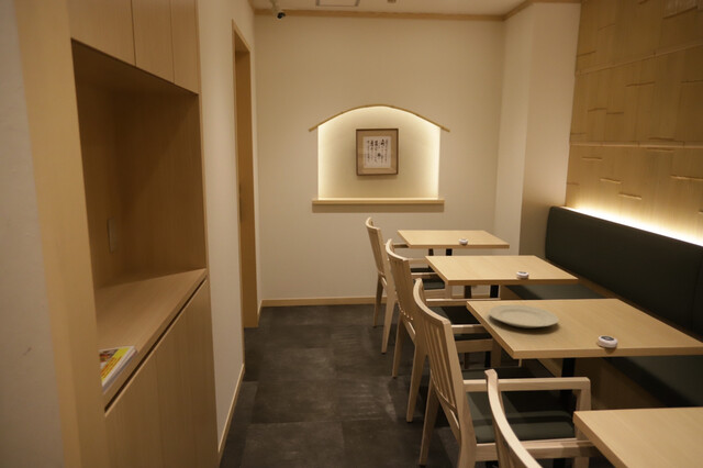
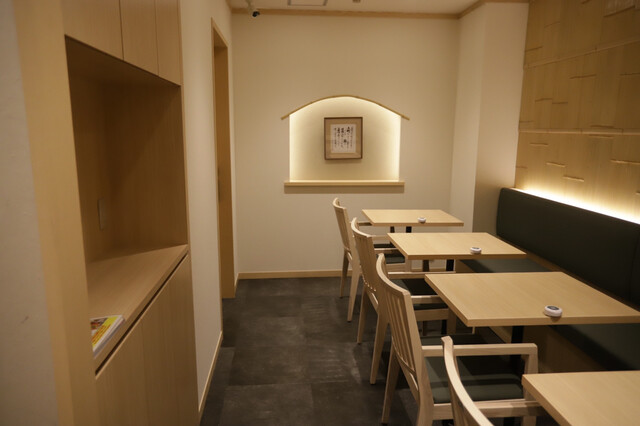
- chinaware [488,304,559,330]
